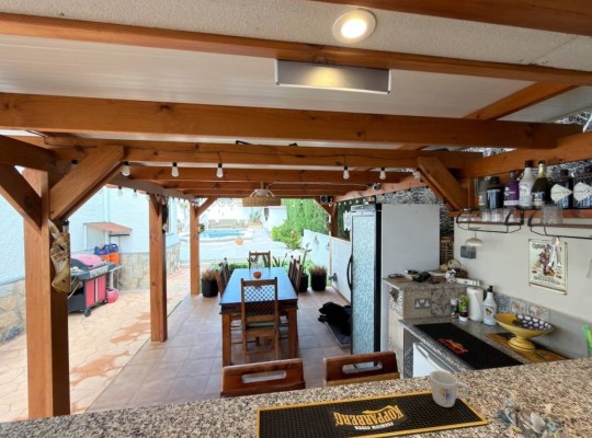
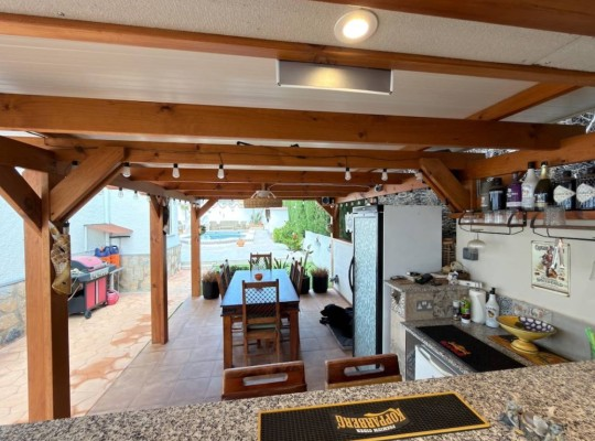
- mug [429,370,470,408]
